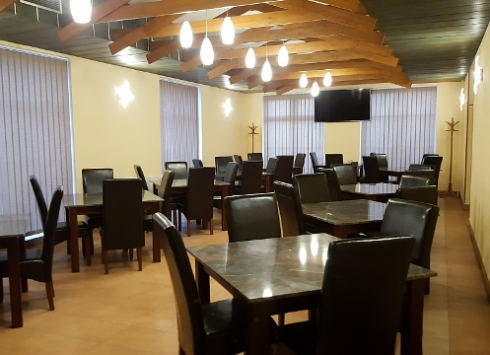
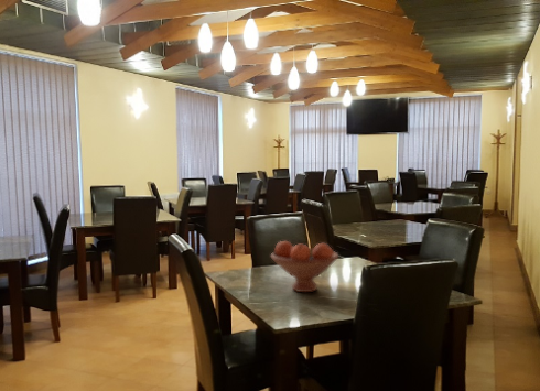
+ fruit bowl [270,240,339,293]
